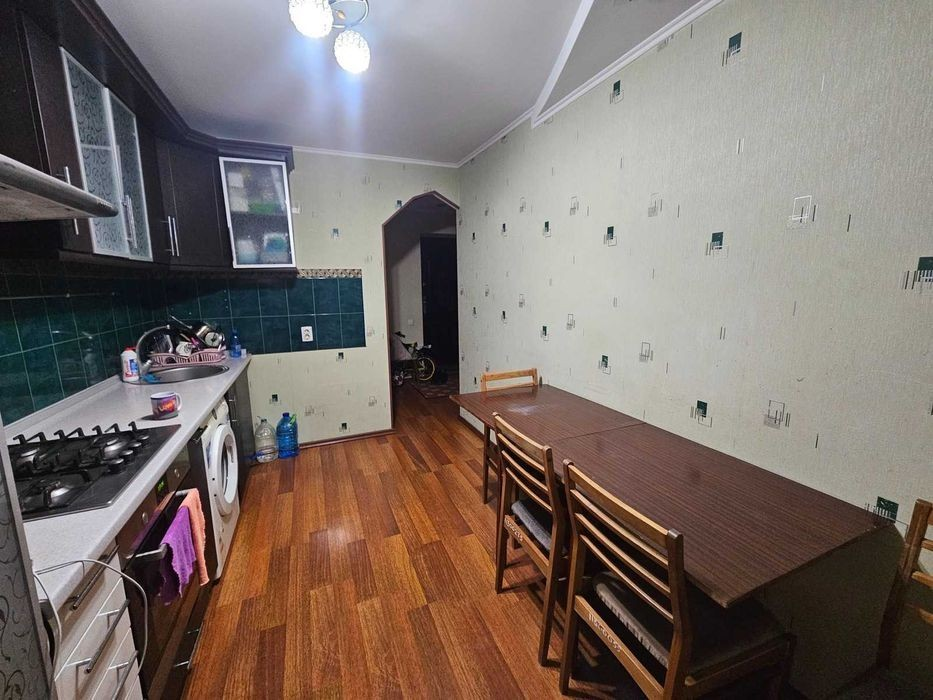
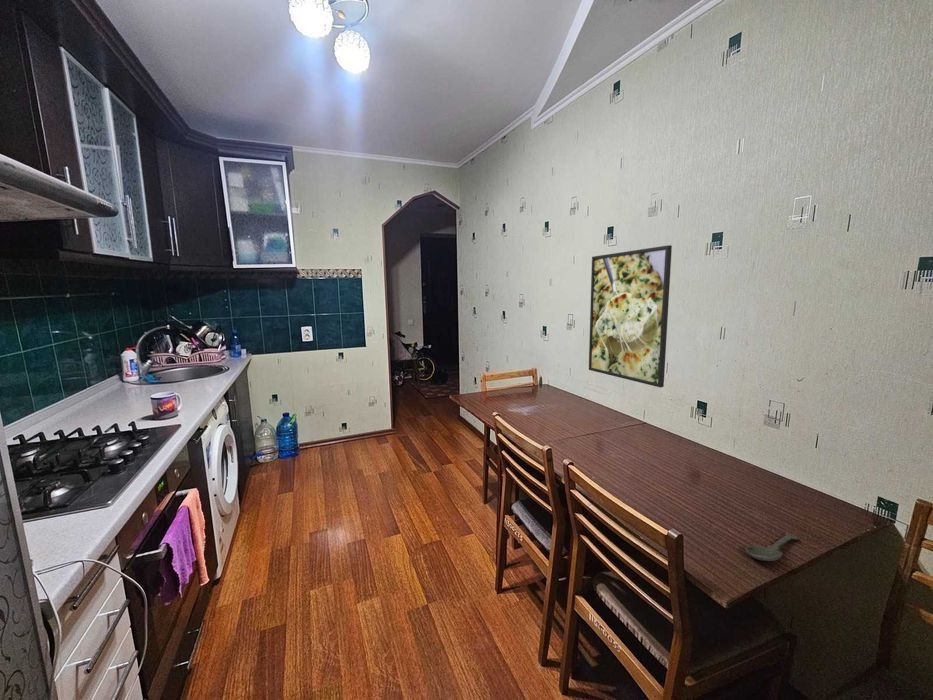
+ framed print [588,244,673,389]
+ spoon [745,532,799,562]
